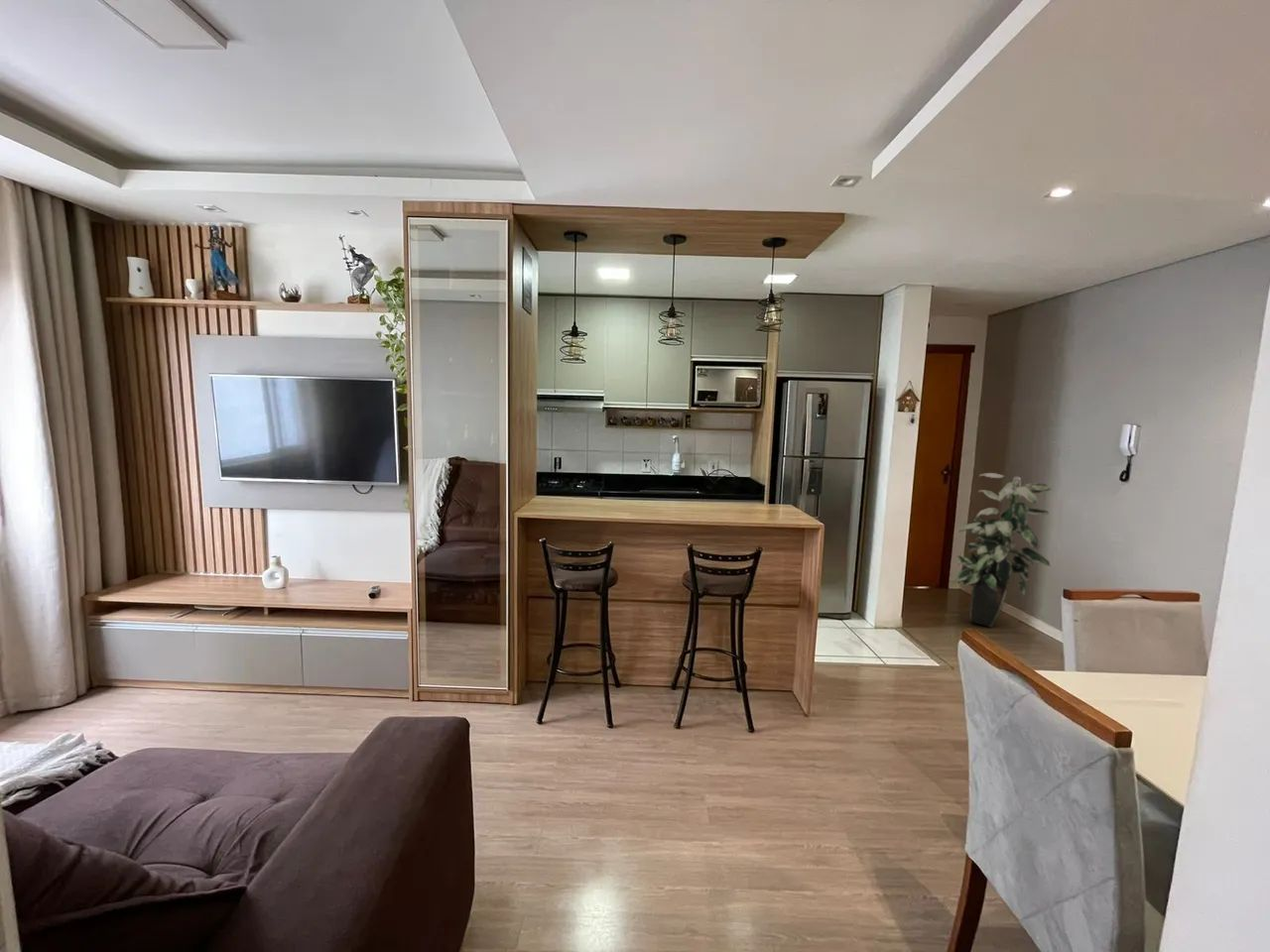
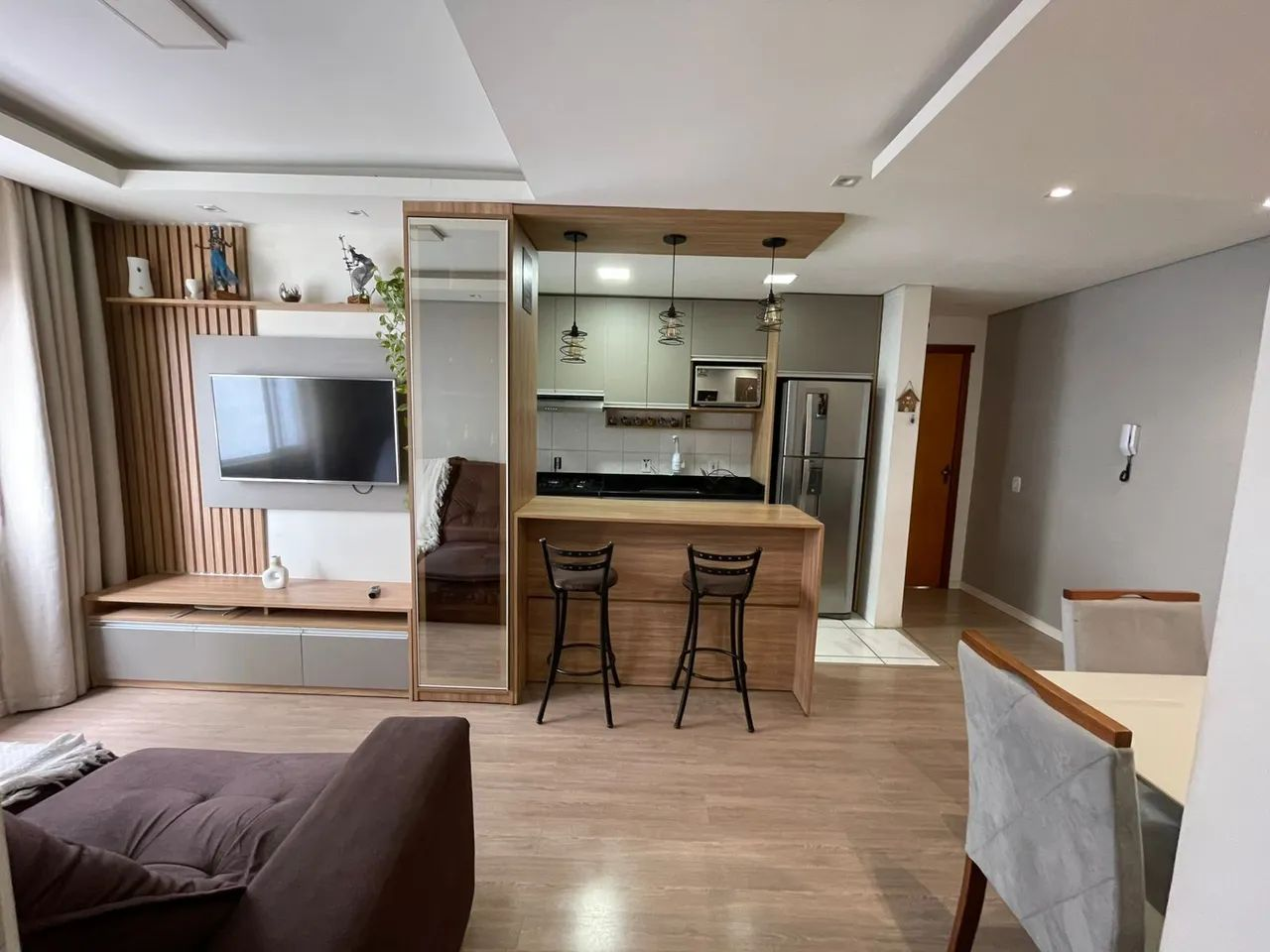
- indoor plant [953,472,1053,629]
